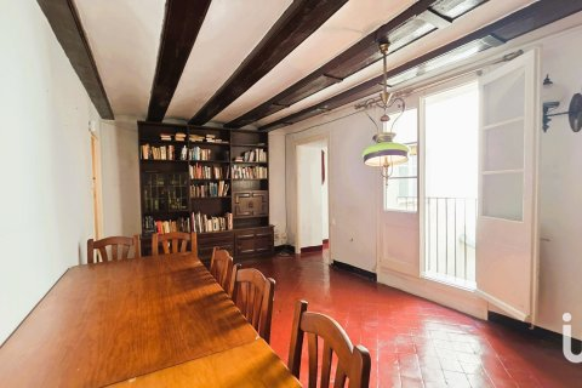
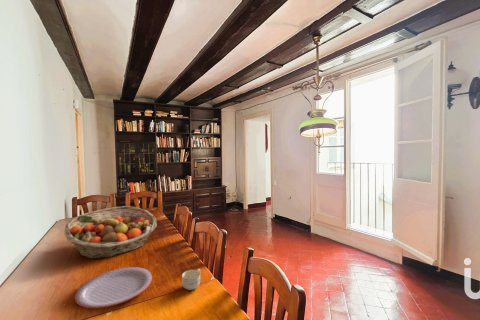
+ cup [181,268,202,291]
+ fruit basket [63,205,158,260]
+ plate [74,266,153,309]
